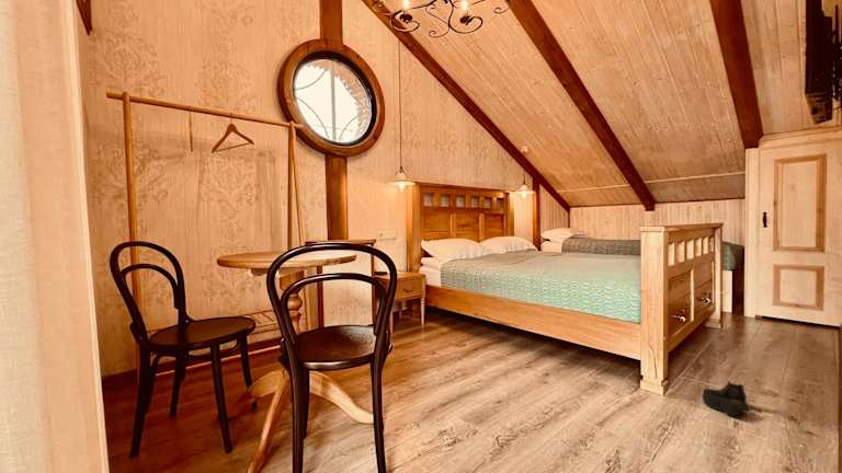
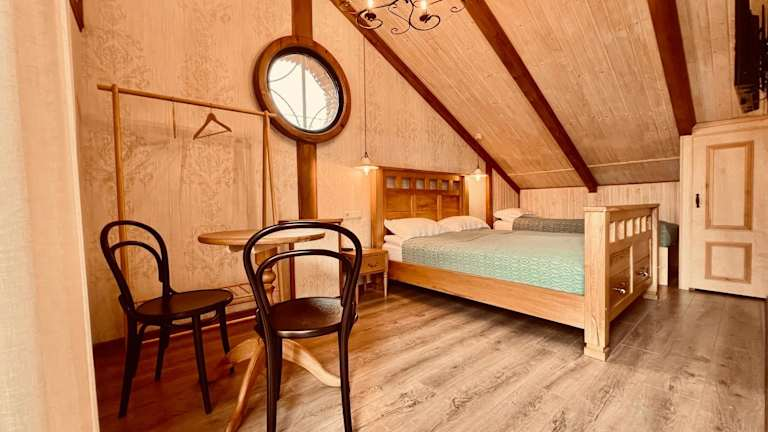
- boots [701,379,754,417]
